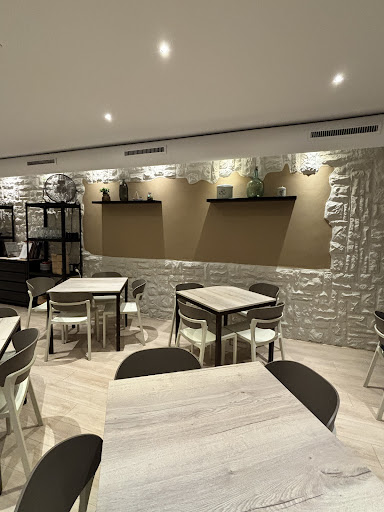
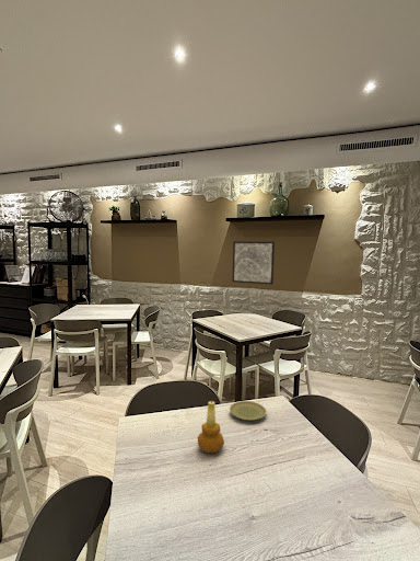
+ candle holder [196,399,225,454]
+ plate [229,400,268,422]
+ wall art [232,240,276,285]
